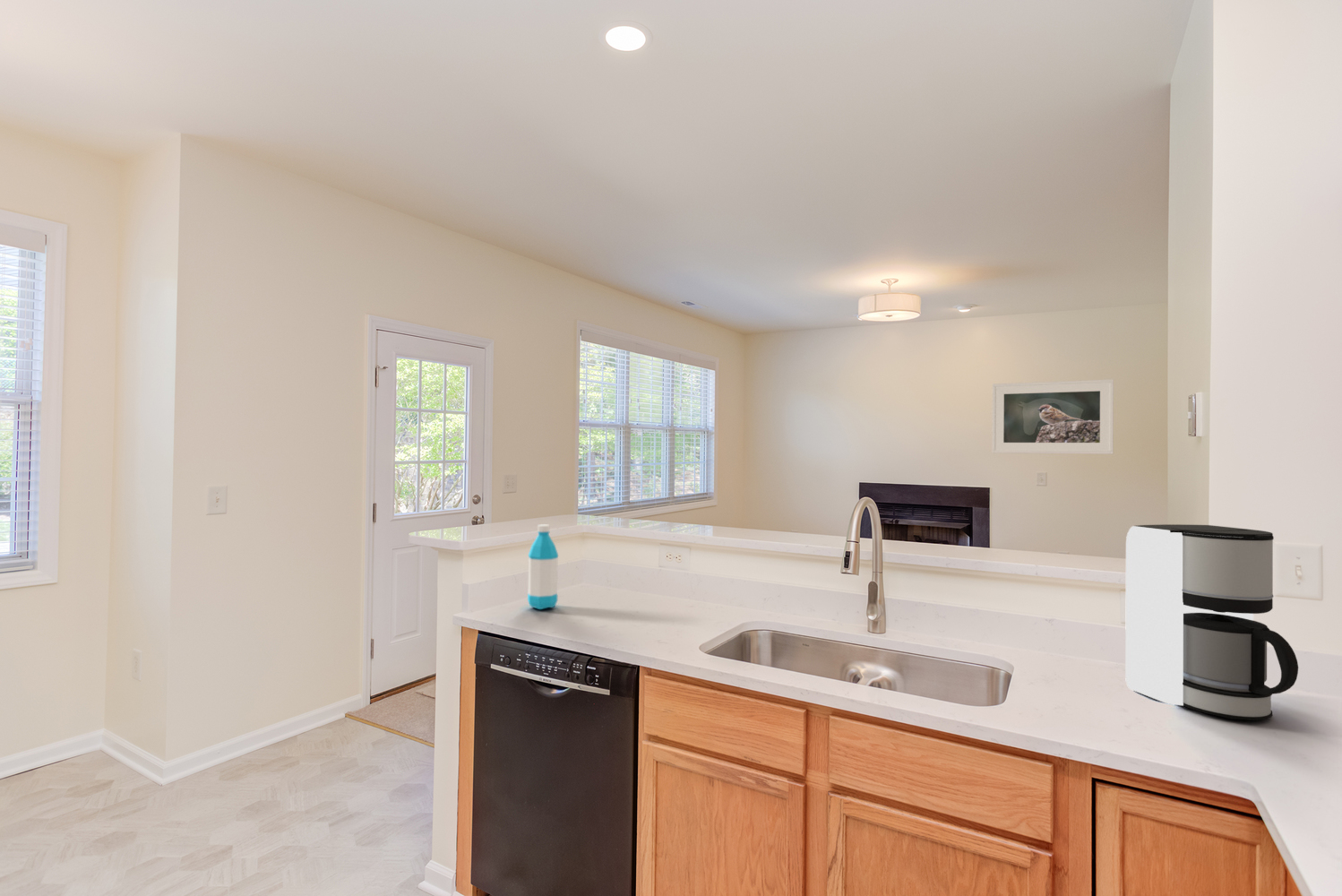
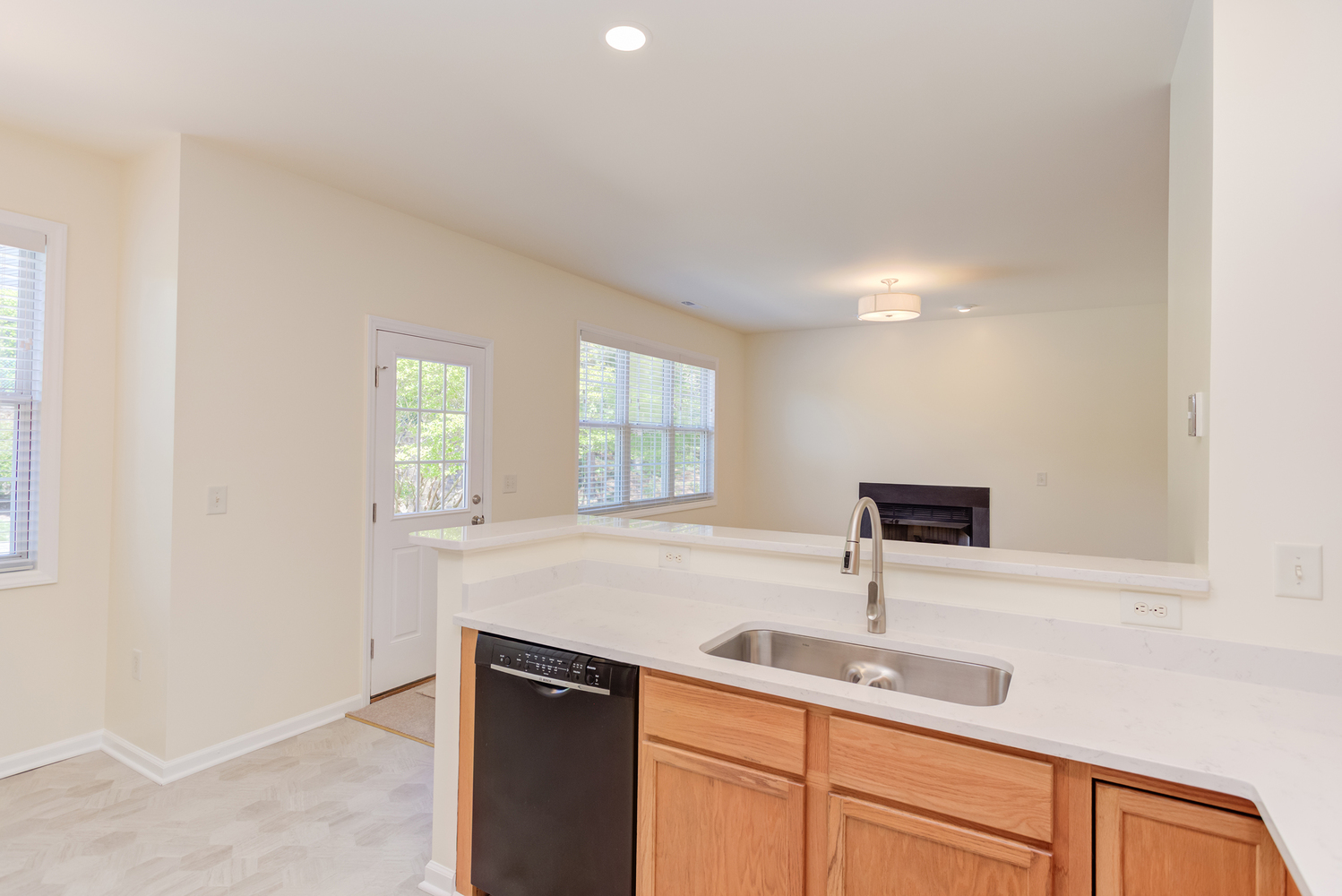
- water bottle [527,524,559,610]
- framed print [991,378,1114,455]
- coffee maker [1124,523,1299,721]
